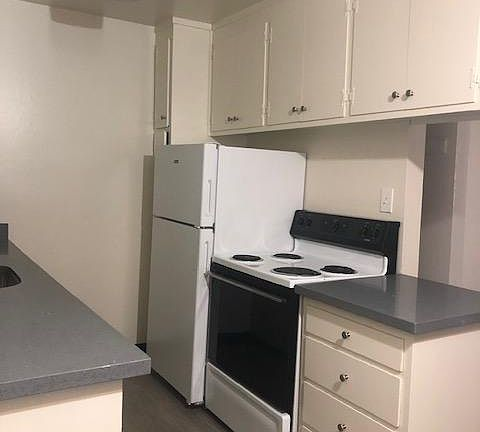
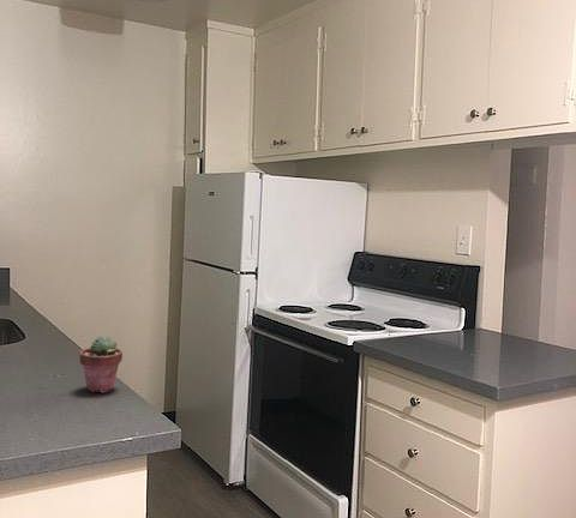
+ potted succulent [78,335,124,393]
